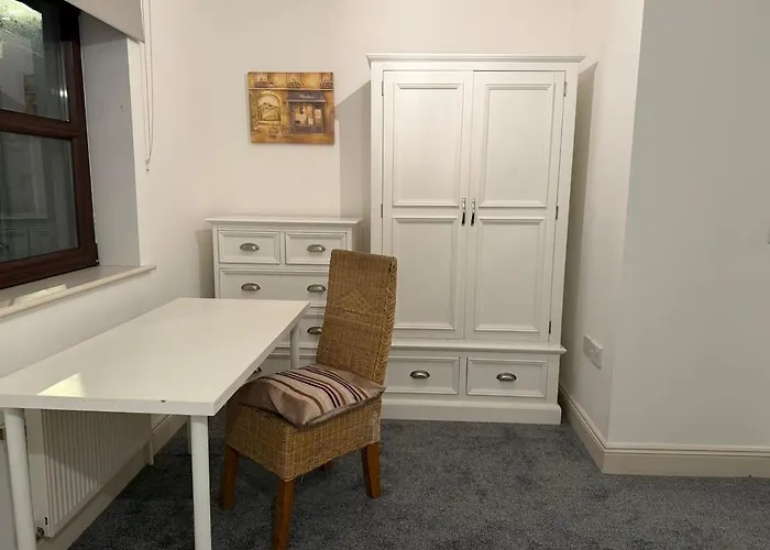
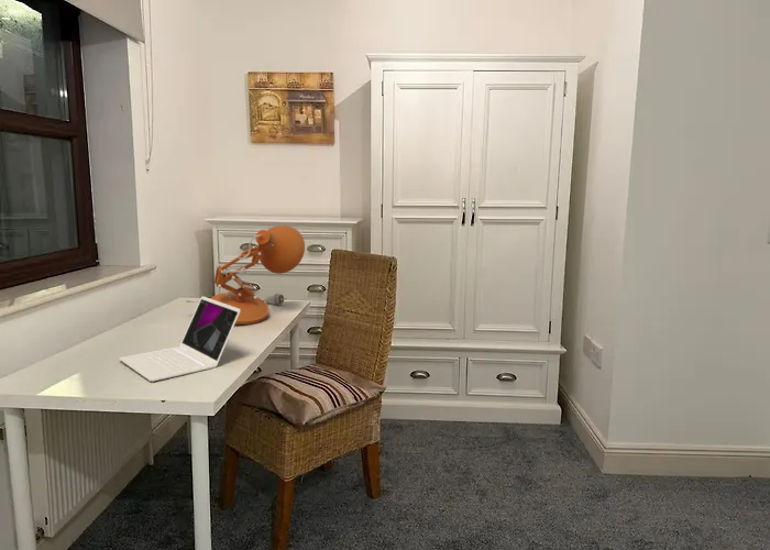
+ desk lamp [185,224,306,326]
+ laptop [118,295,240,383]
